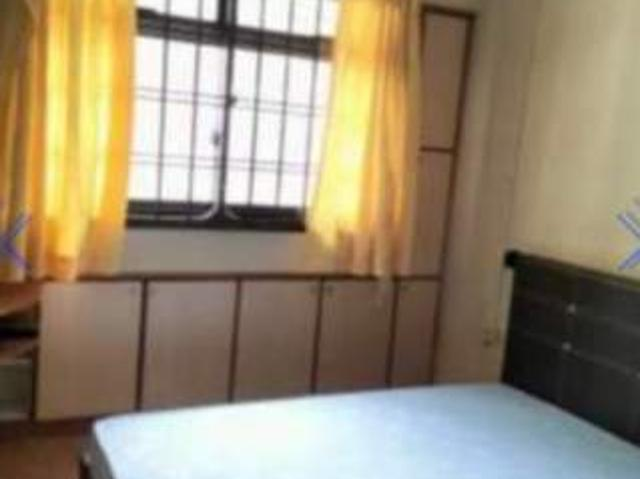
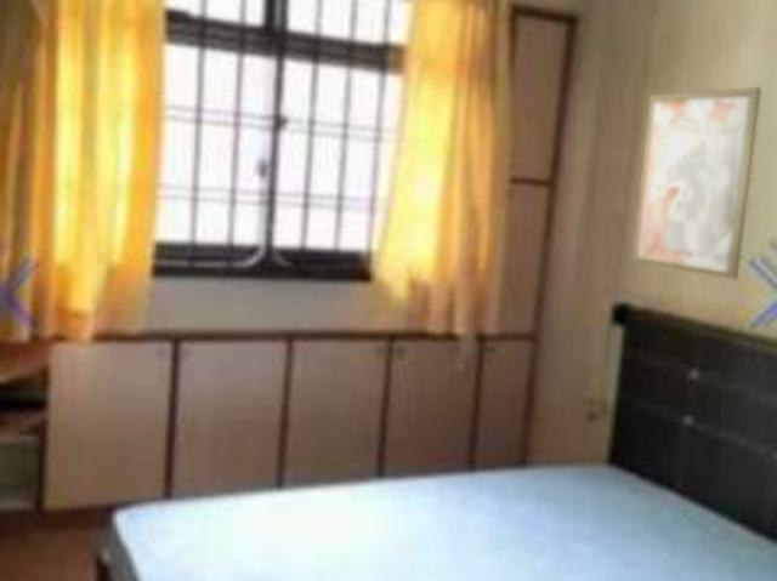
+ wall art [631,86,762,280]
